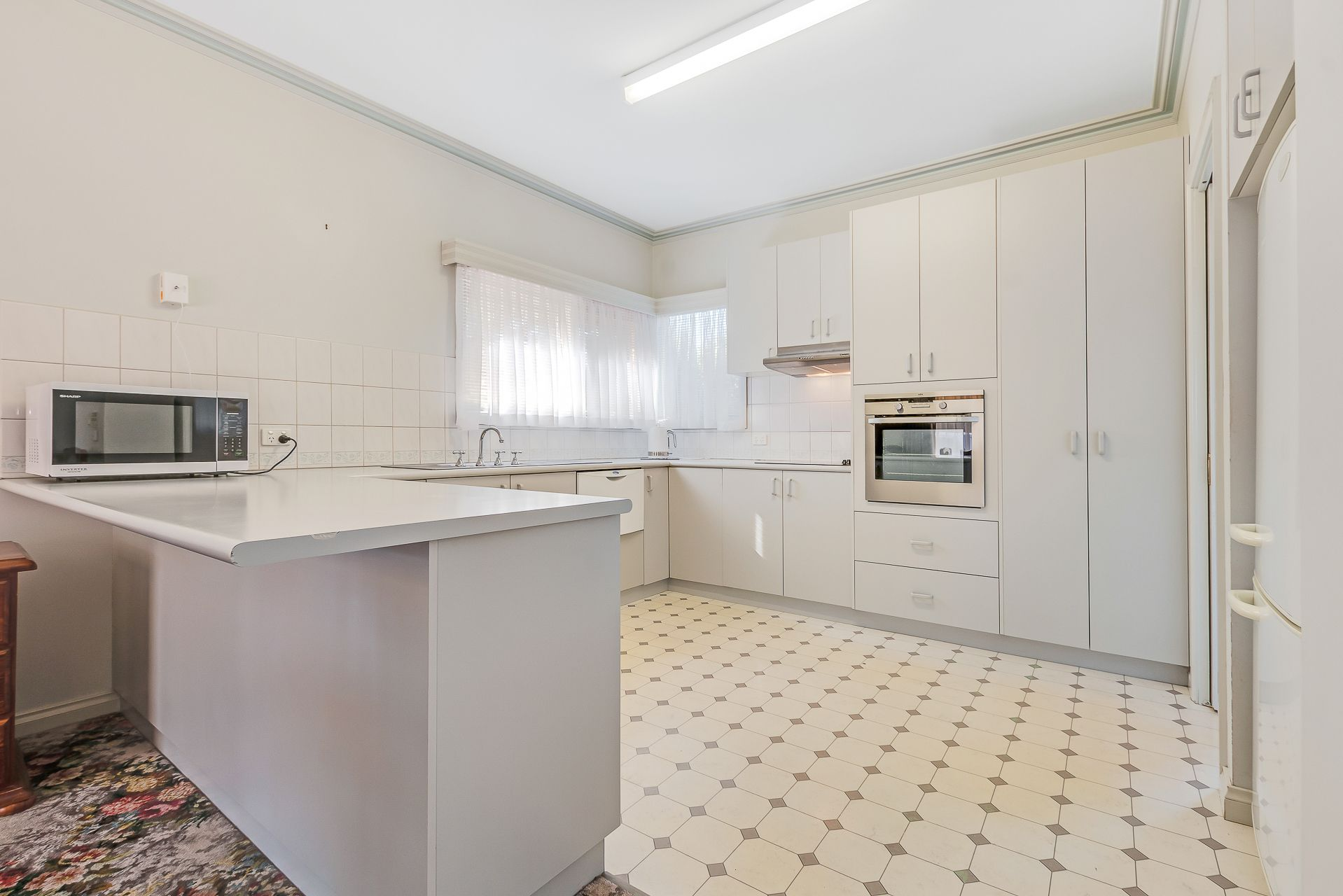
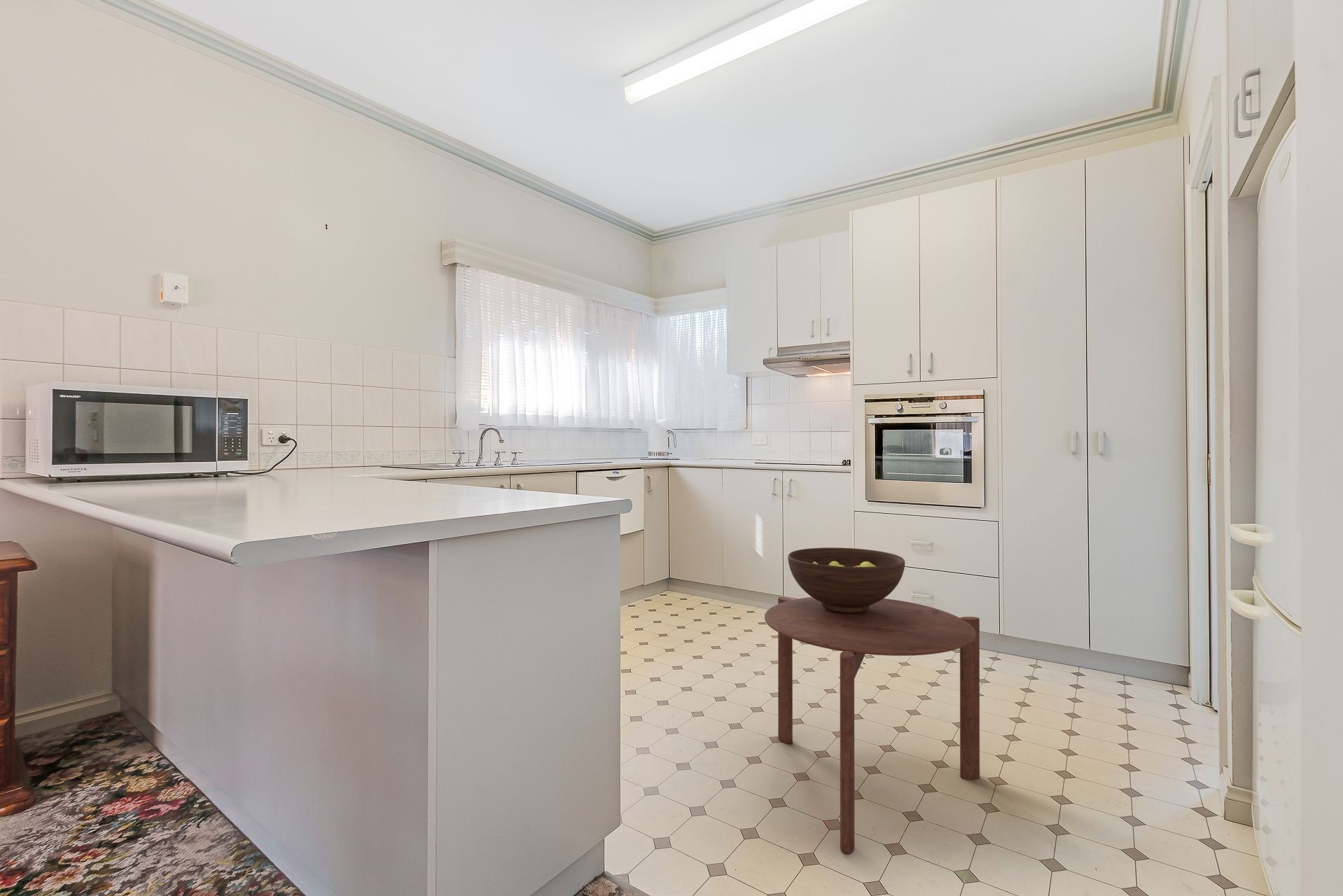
+ side table [764,596,980,855]
+ fruit bowl [787,547,905,613]
